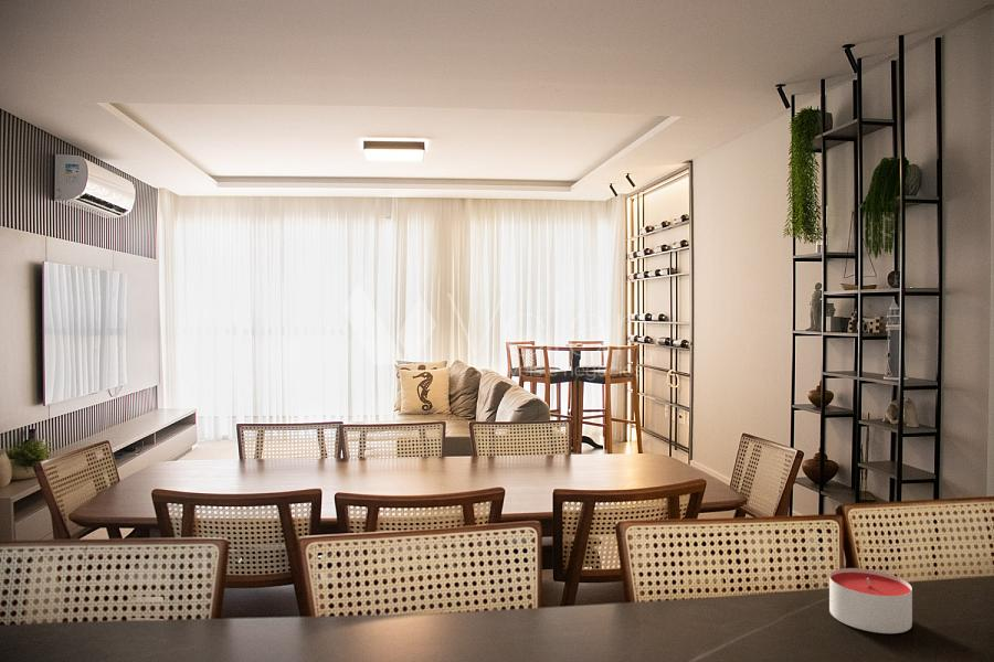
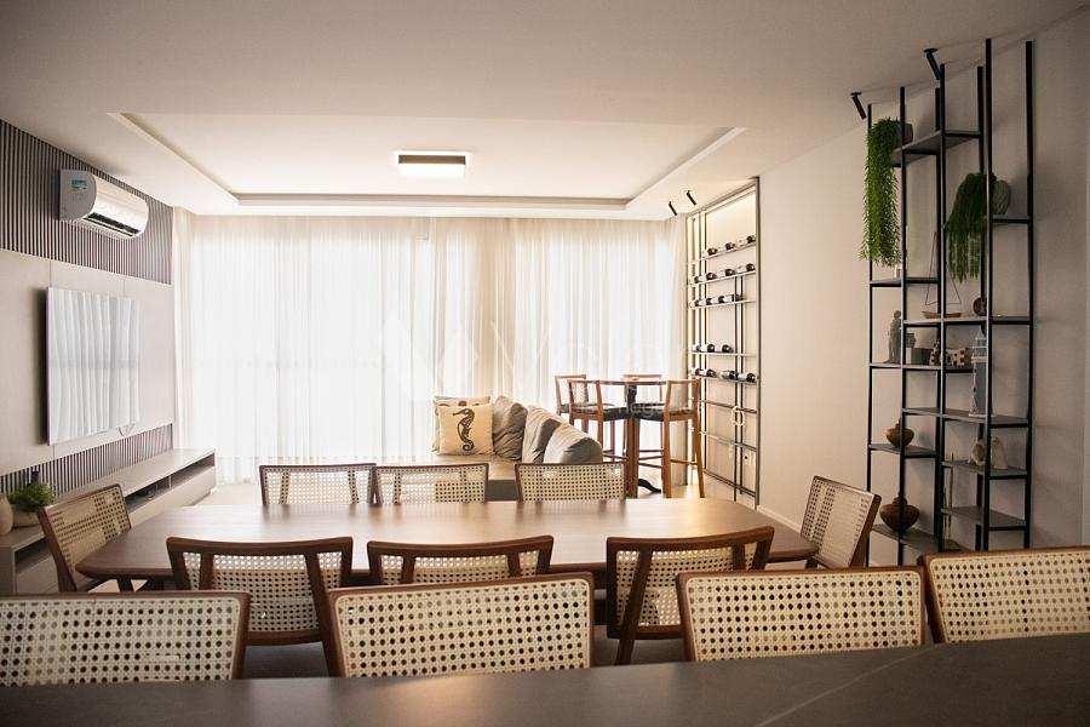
- candle [828,567,913,634]
